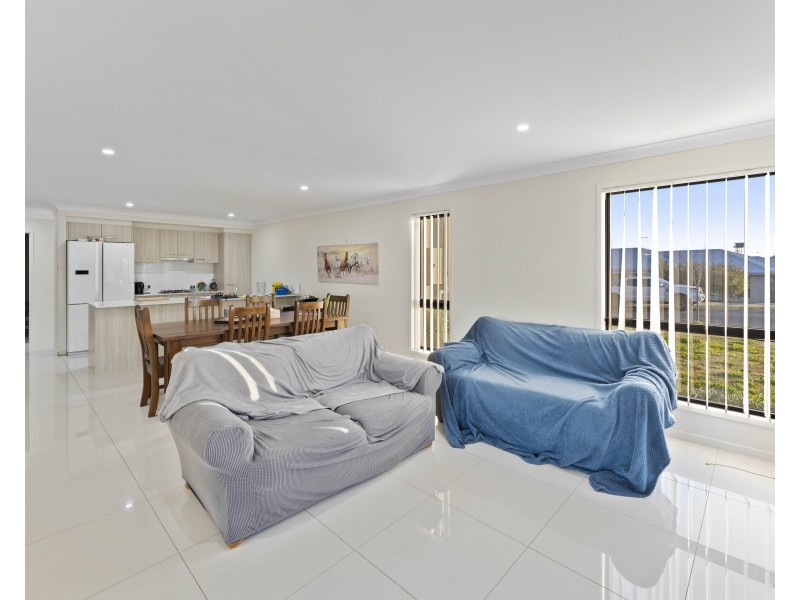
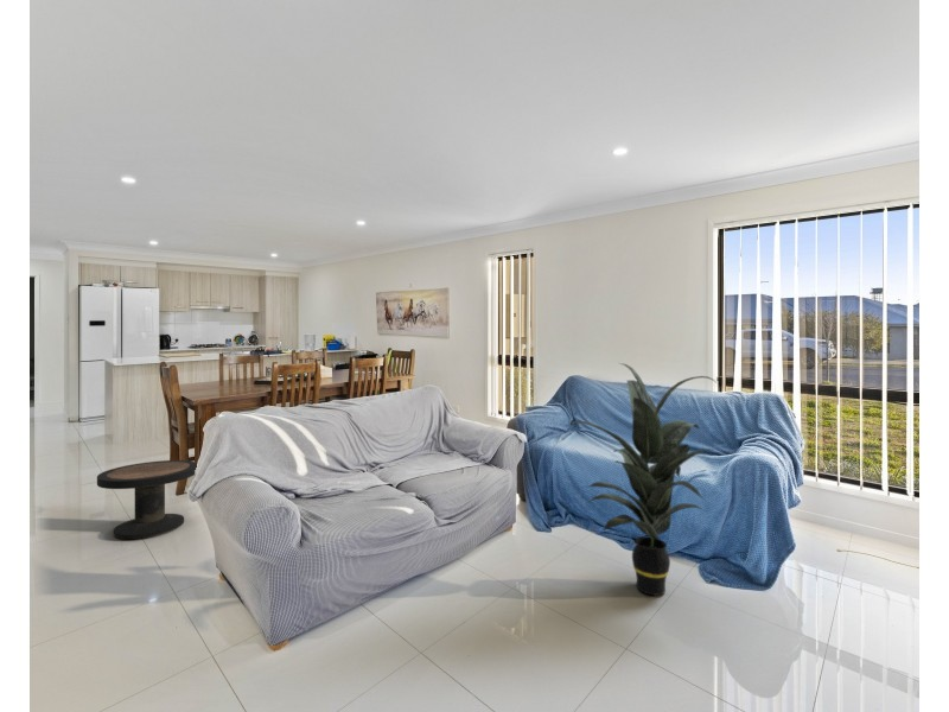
+ side table [96,459,198,540]
+ indoor plant [567,362,716,597]
